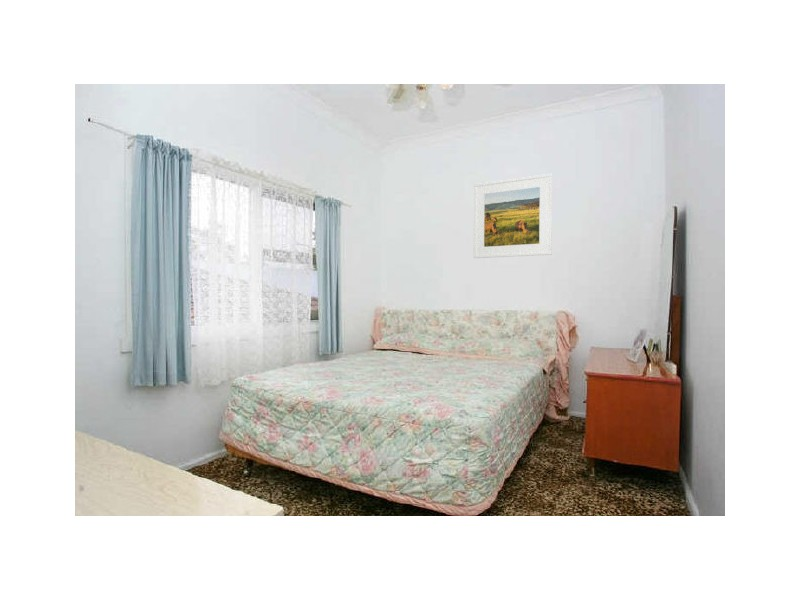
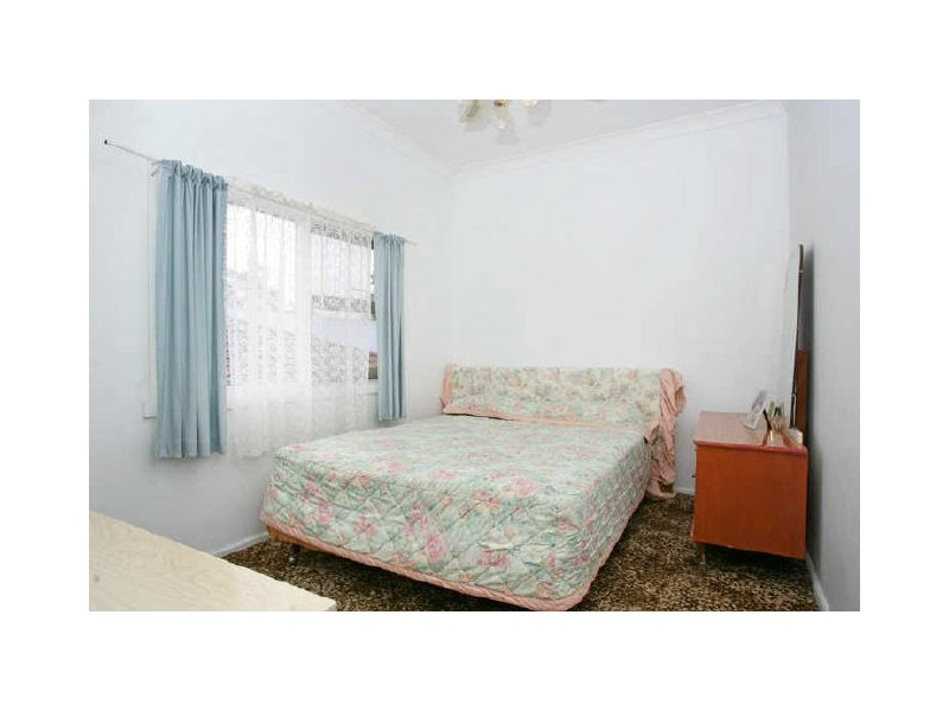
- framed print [473,173,553,259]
